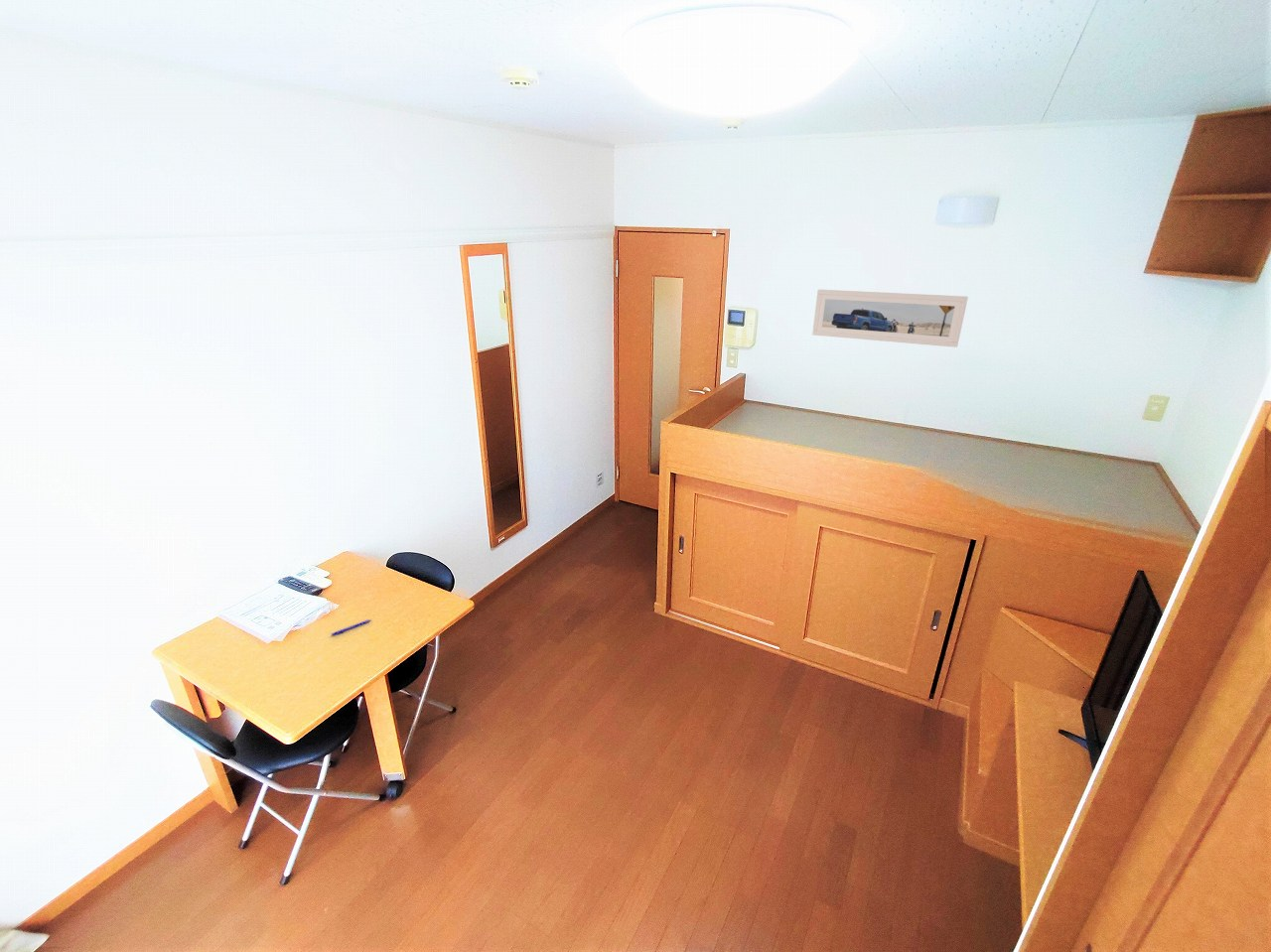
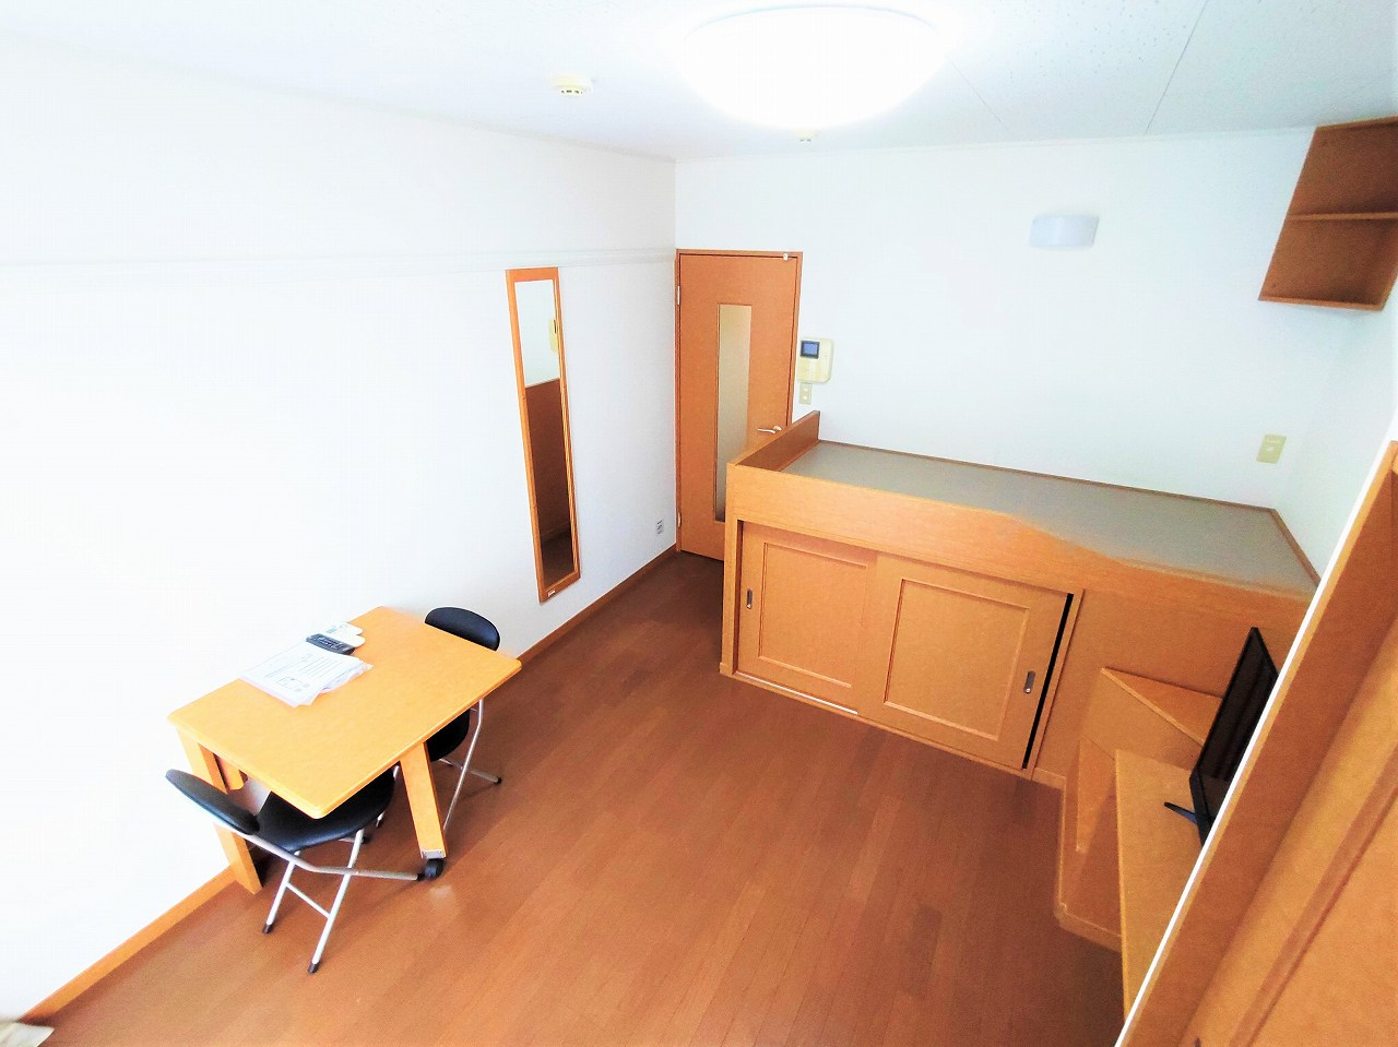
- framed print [811,289,969,348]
- pen [330,618,372,636]
